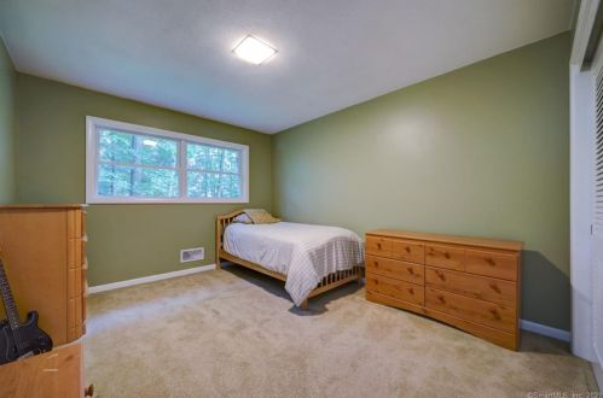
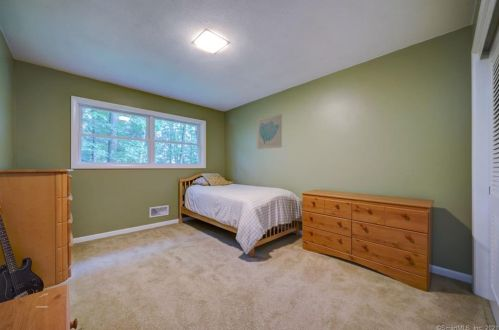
+ wall art [256,113,283,150]
